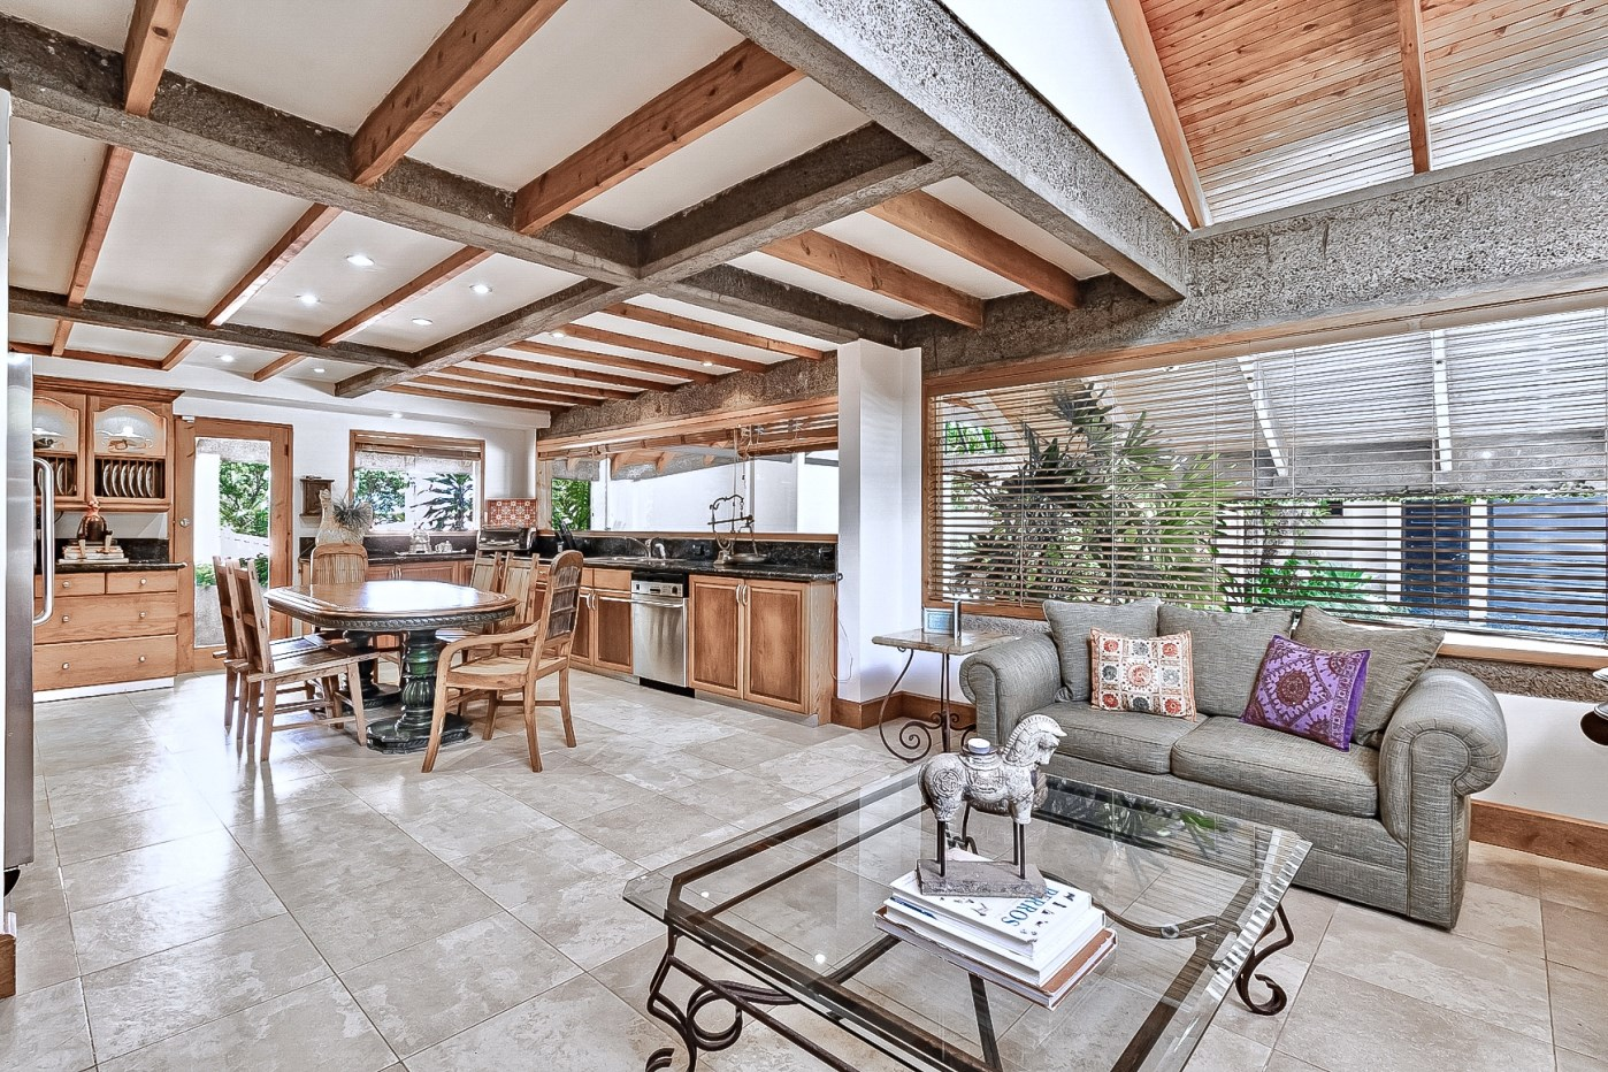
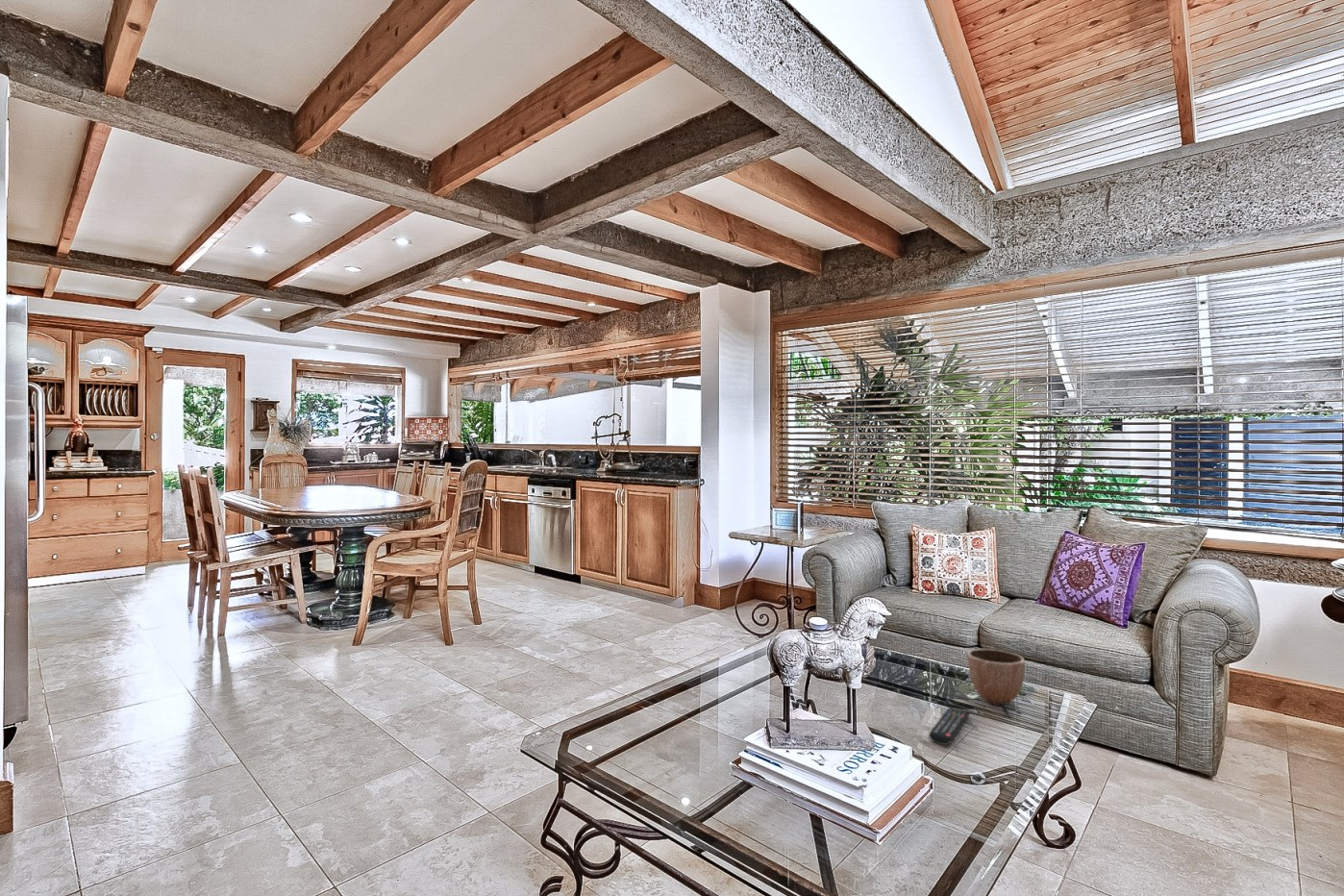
+ decorative bowl [967,647,1026,707]
+ remote control [928,706,971,746]
